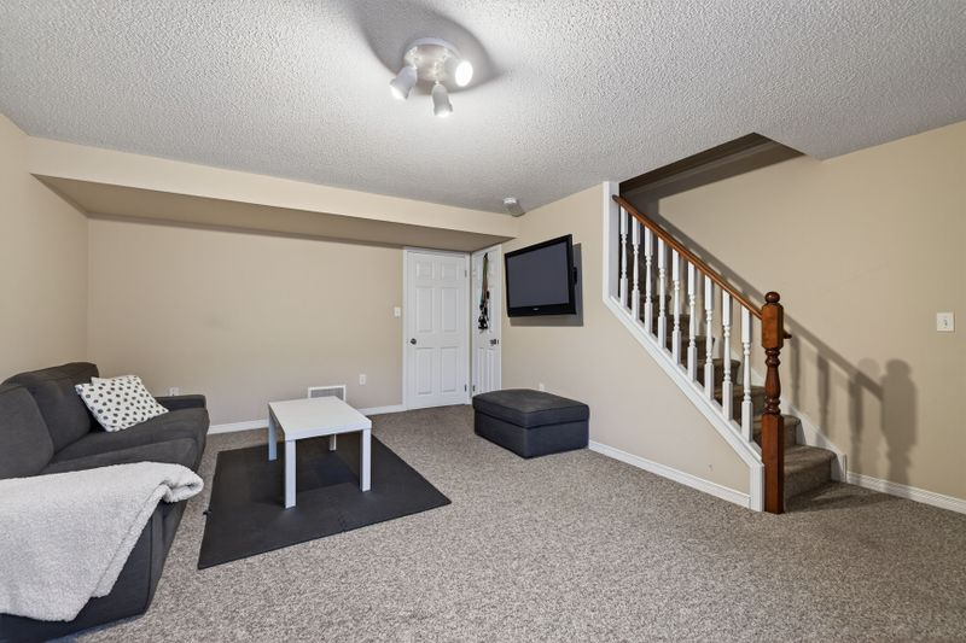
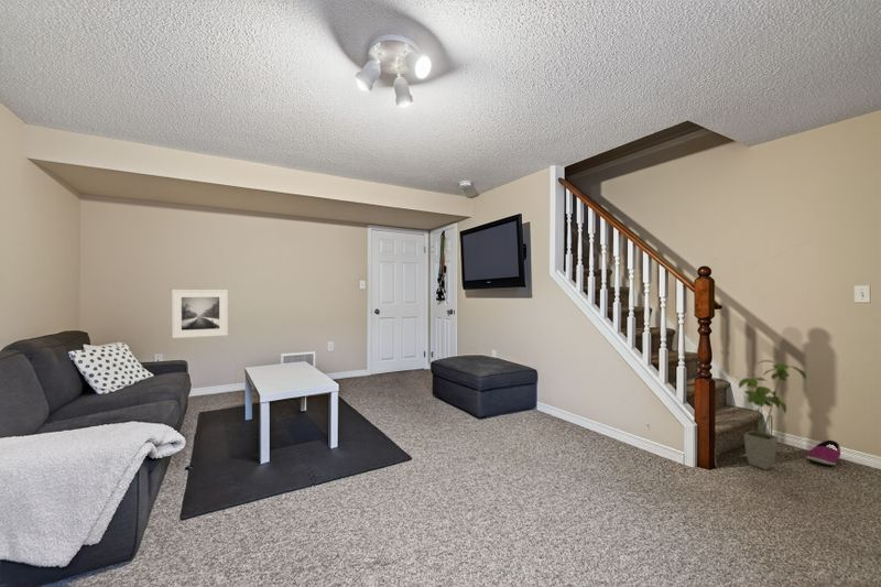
+ shoe [806,439,841,466]
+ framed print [171,289,229,339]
+ house plant [738,359,807,471]
